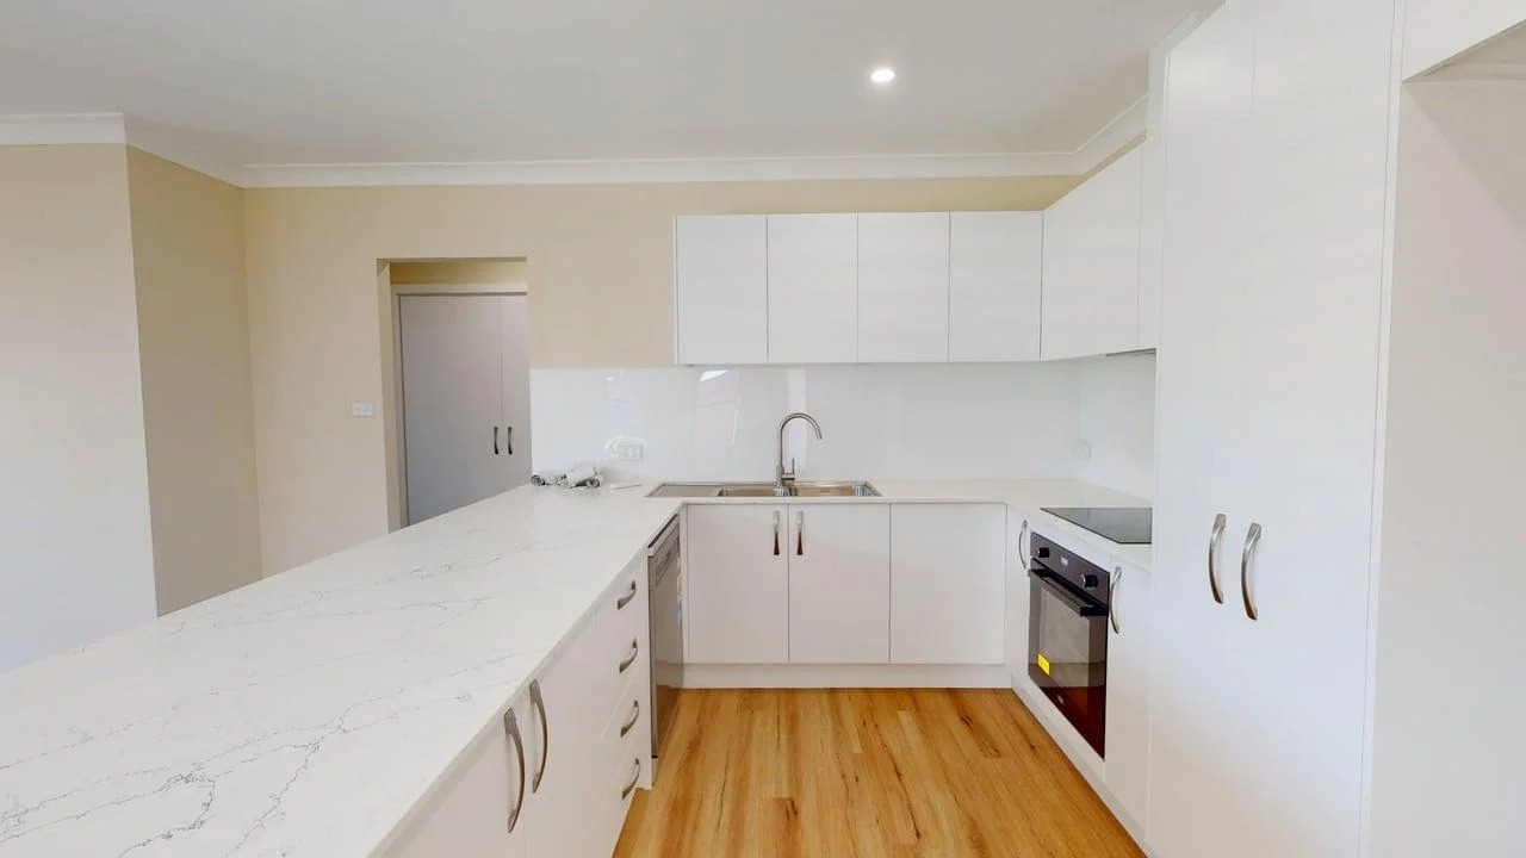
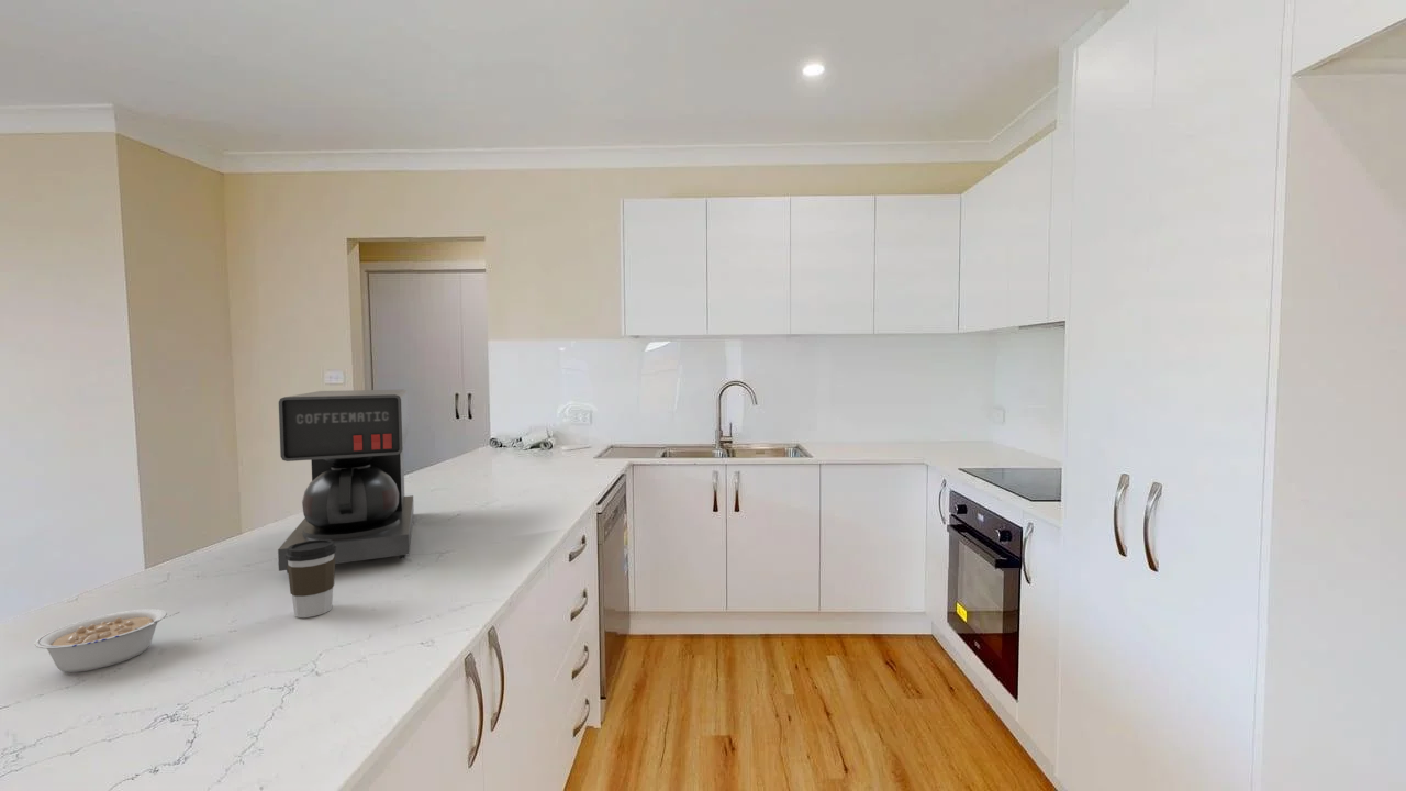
+ coffee cup [286,539,336,619]
+ legume [33,608,180,673]
+ coffee maker [277,389,415,573]
